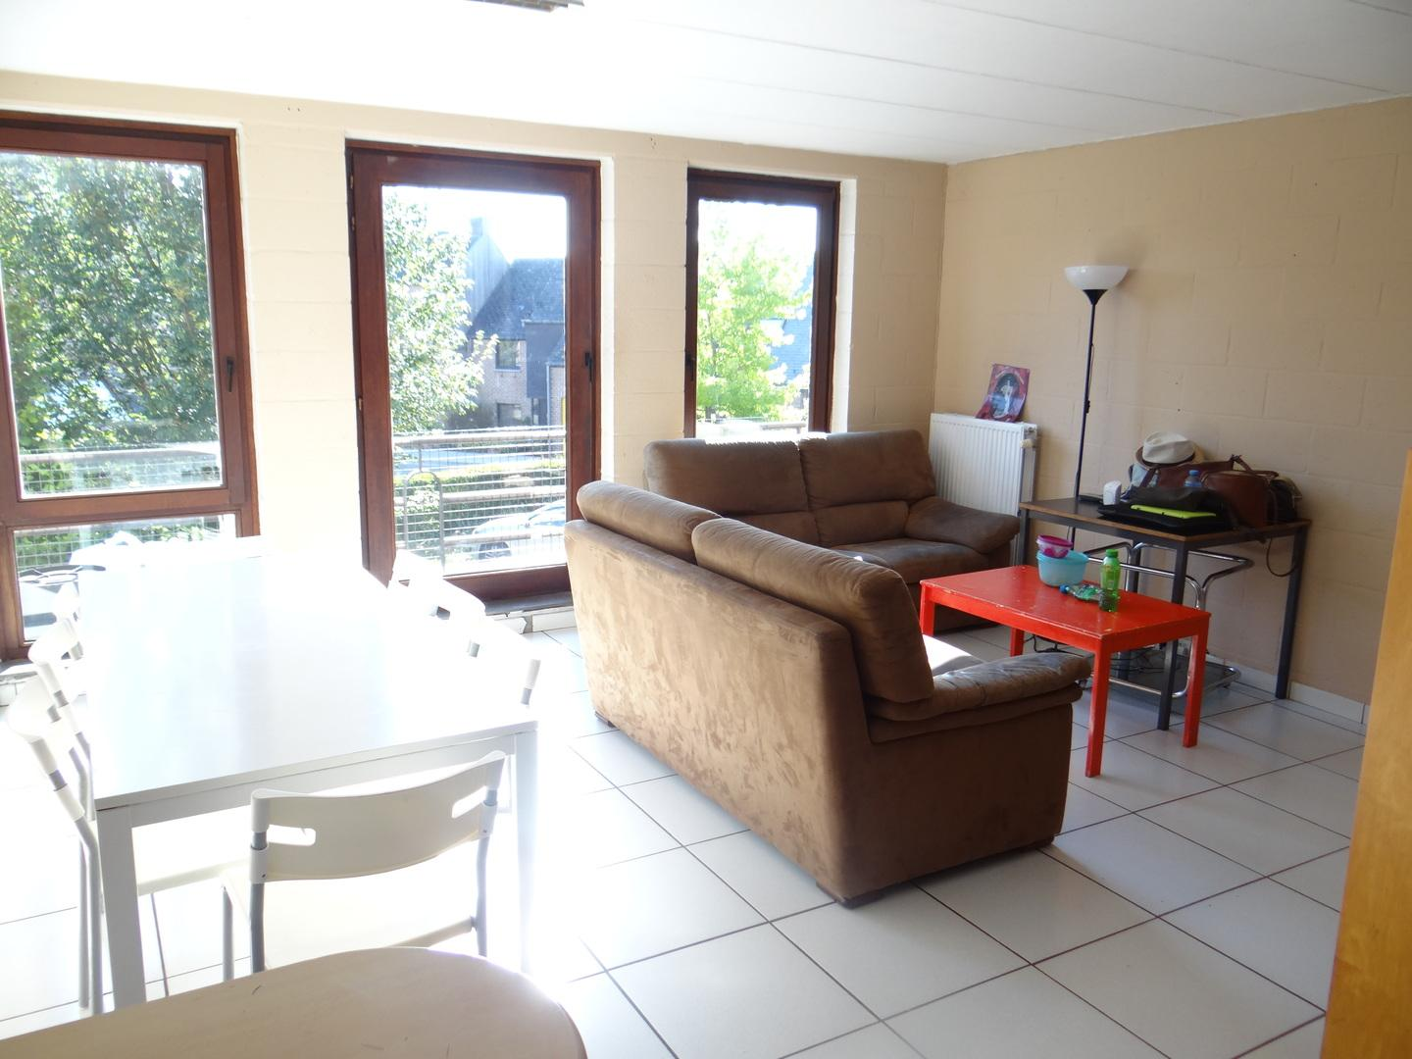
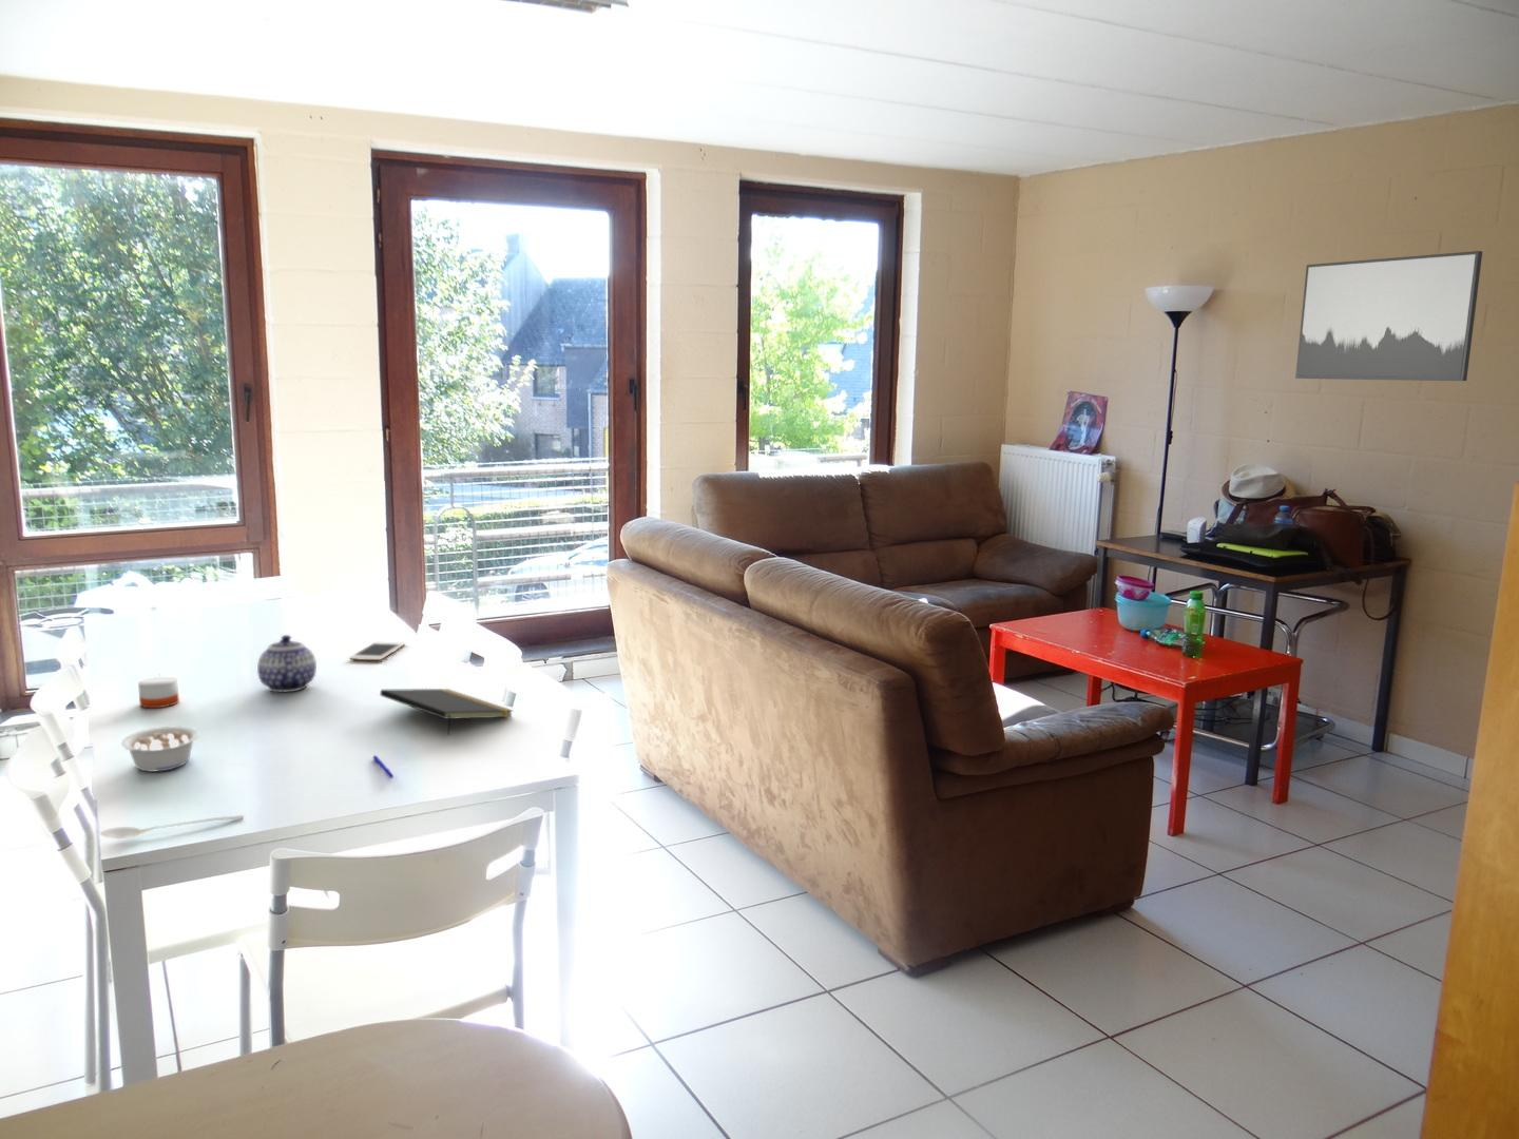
+ cell phone [348,640,407,662]
+ notepad [379,688,514,736]
+ pen [371,754,395,779]
+ candle [138,675,181,708]
+ wall art [1294,250,1483,382]
+ legume [121,725,200,773]
+ stirrer [99,815,245,840]
+ teapot [256,634,317,693]
